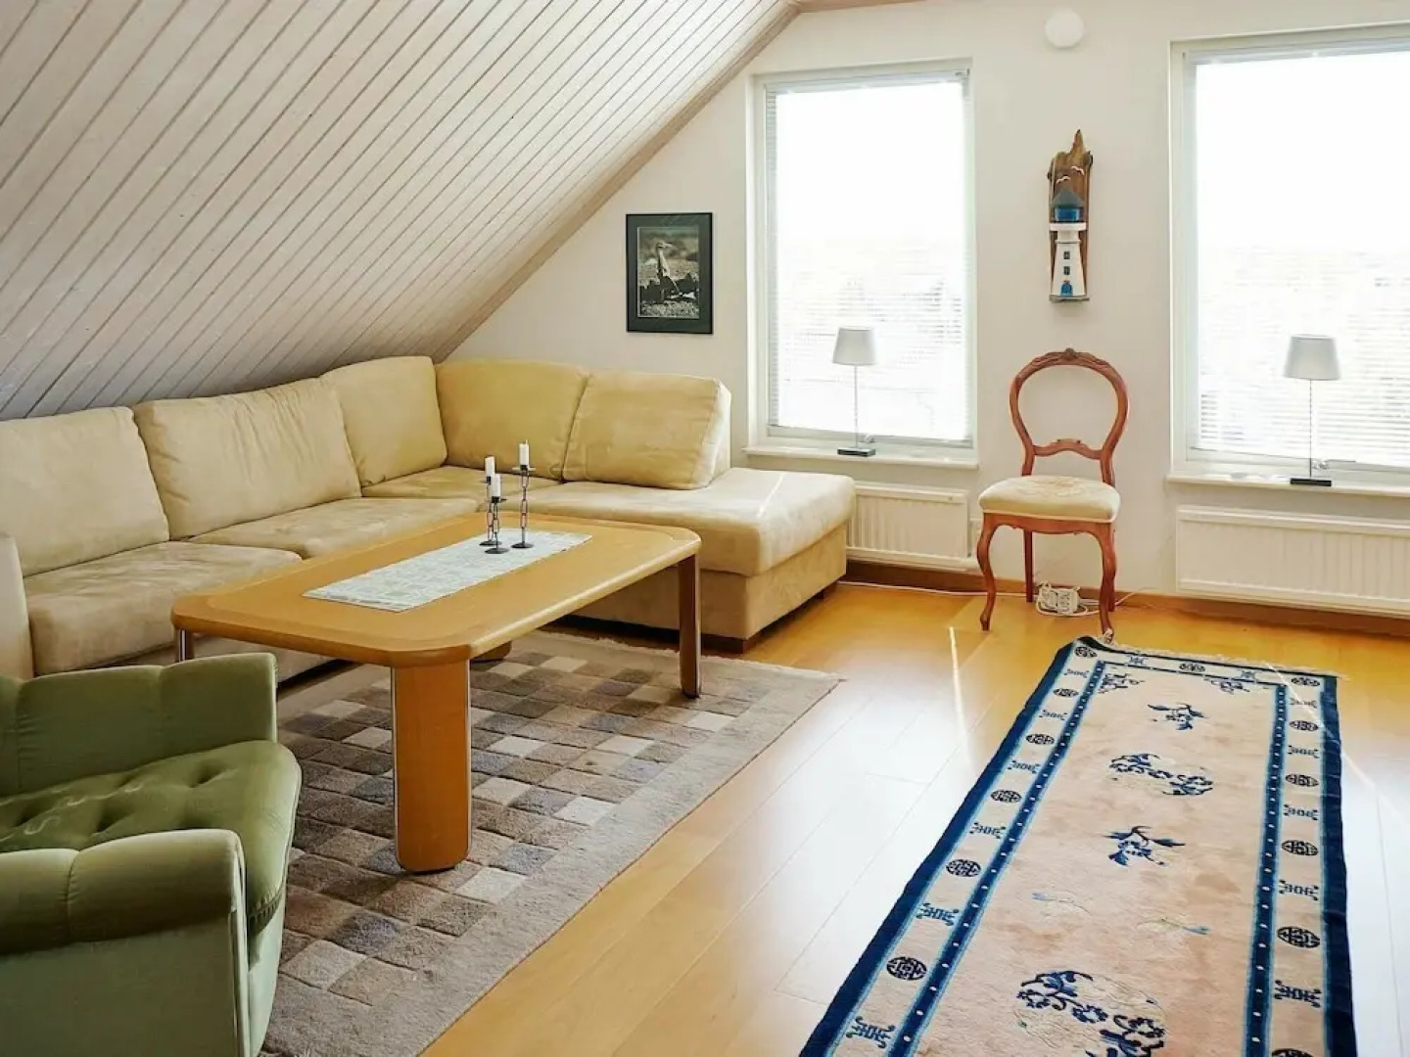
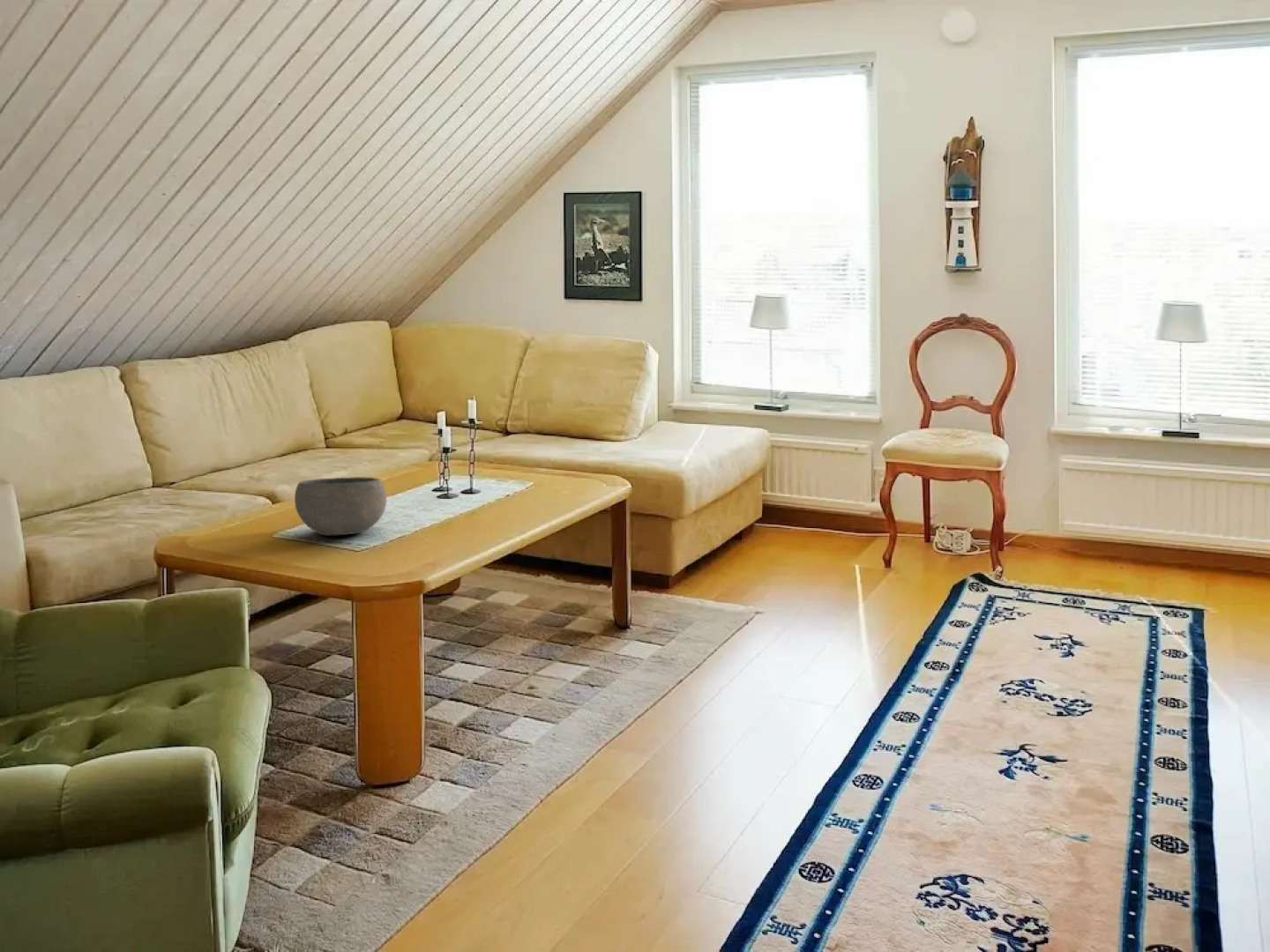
+ bowl [294,476,387,536]
